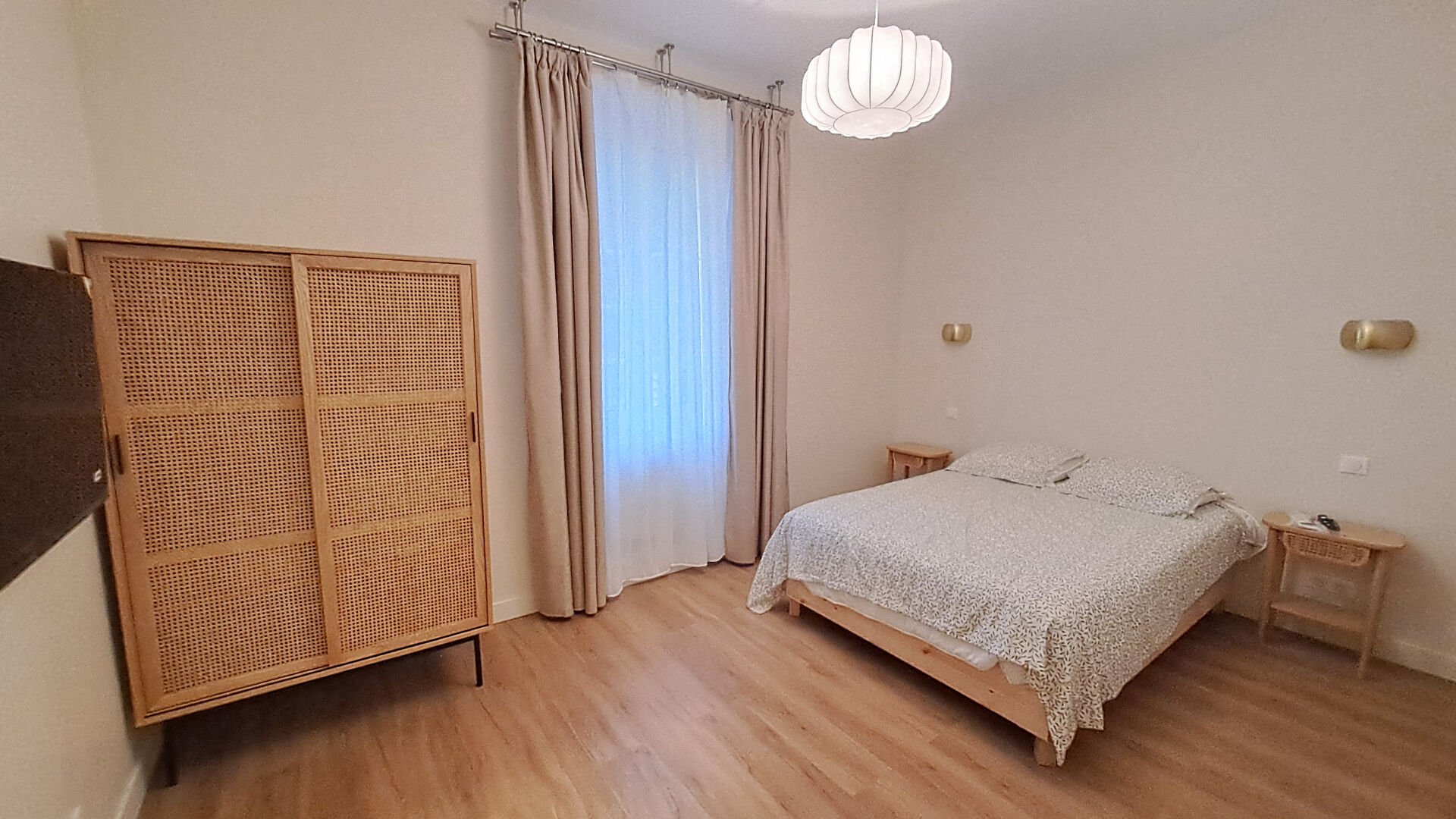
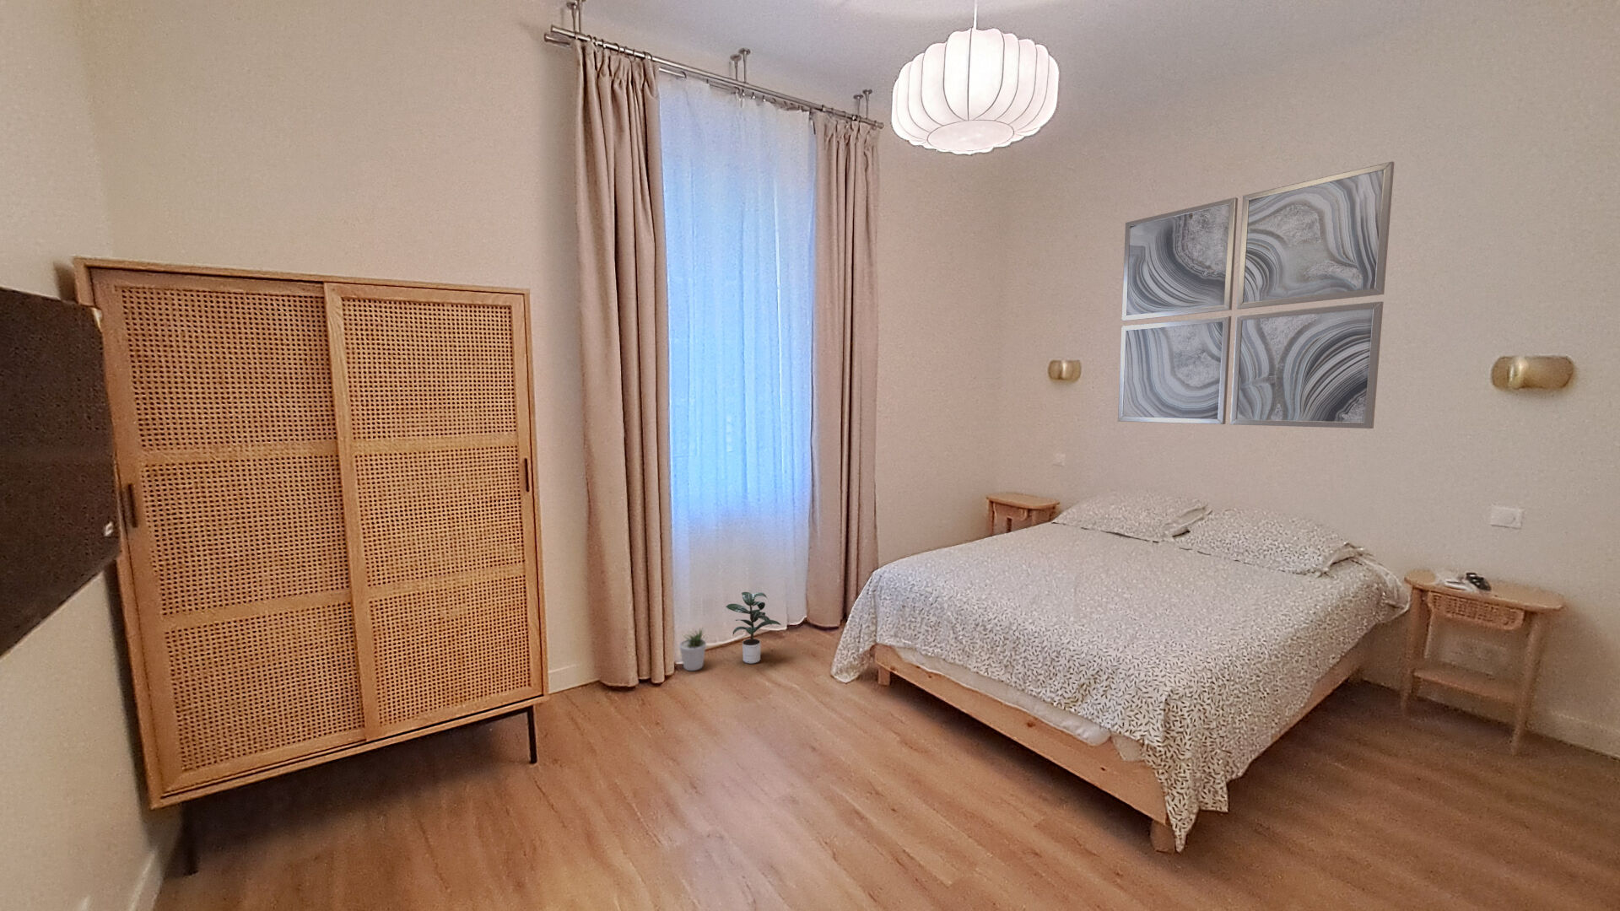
+ wall art [1117,161,1395,429]
+ potted plant [679,625,708,672]
+ potted plant [725,592,783,664]
